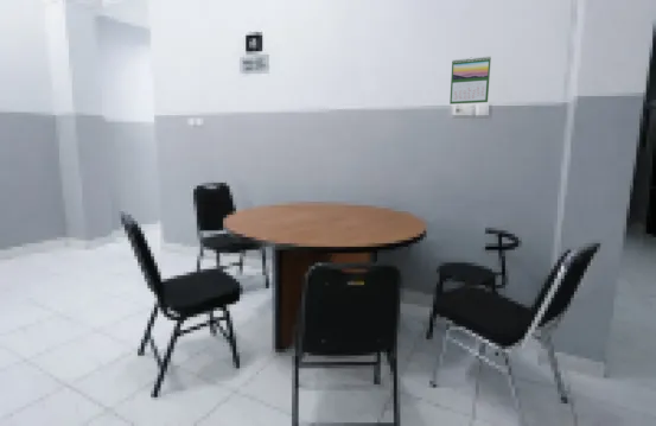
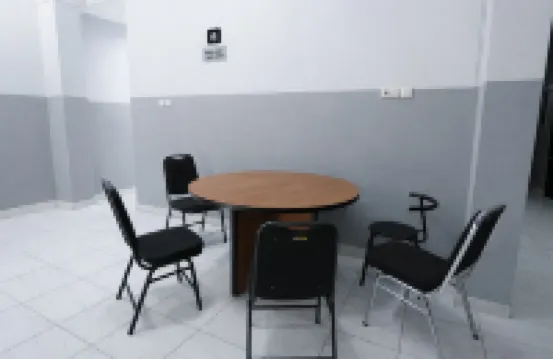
- calendar [448,55,492,106]
